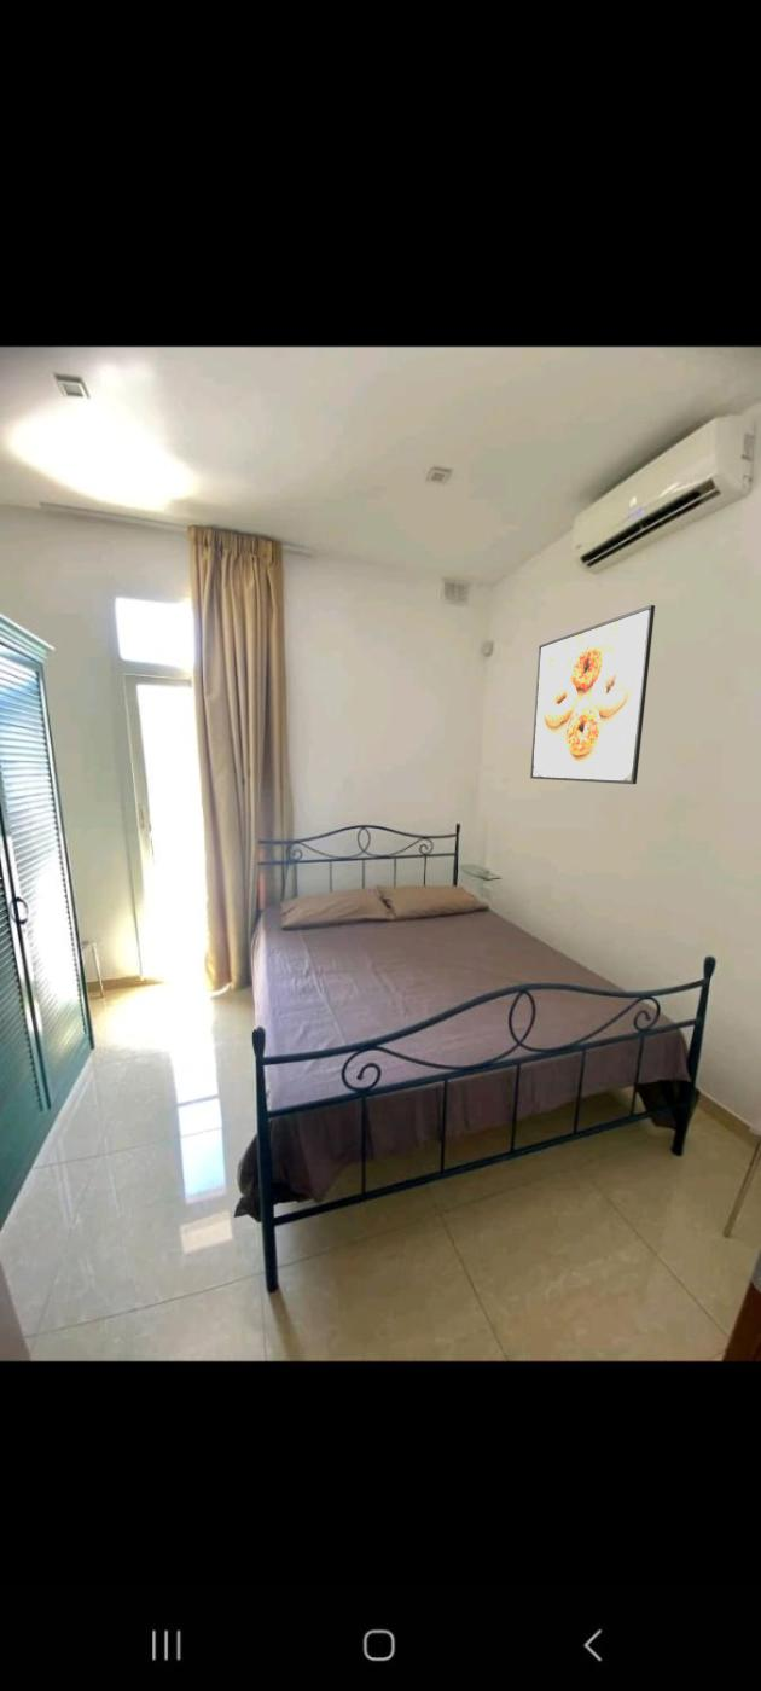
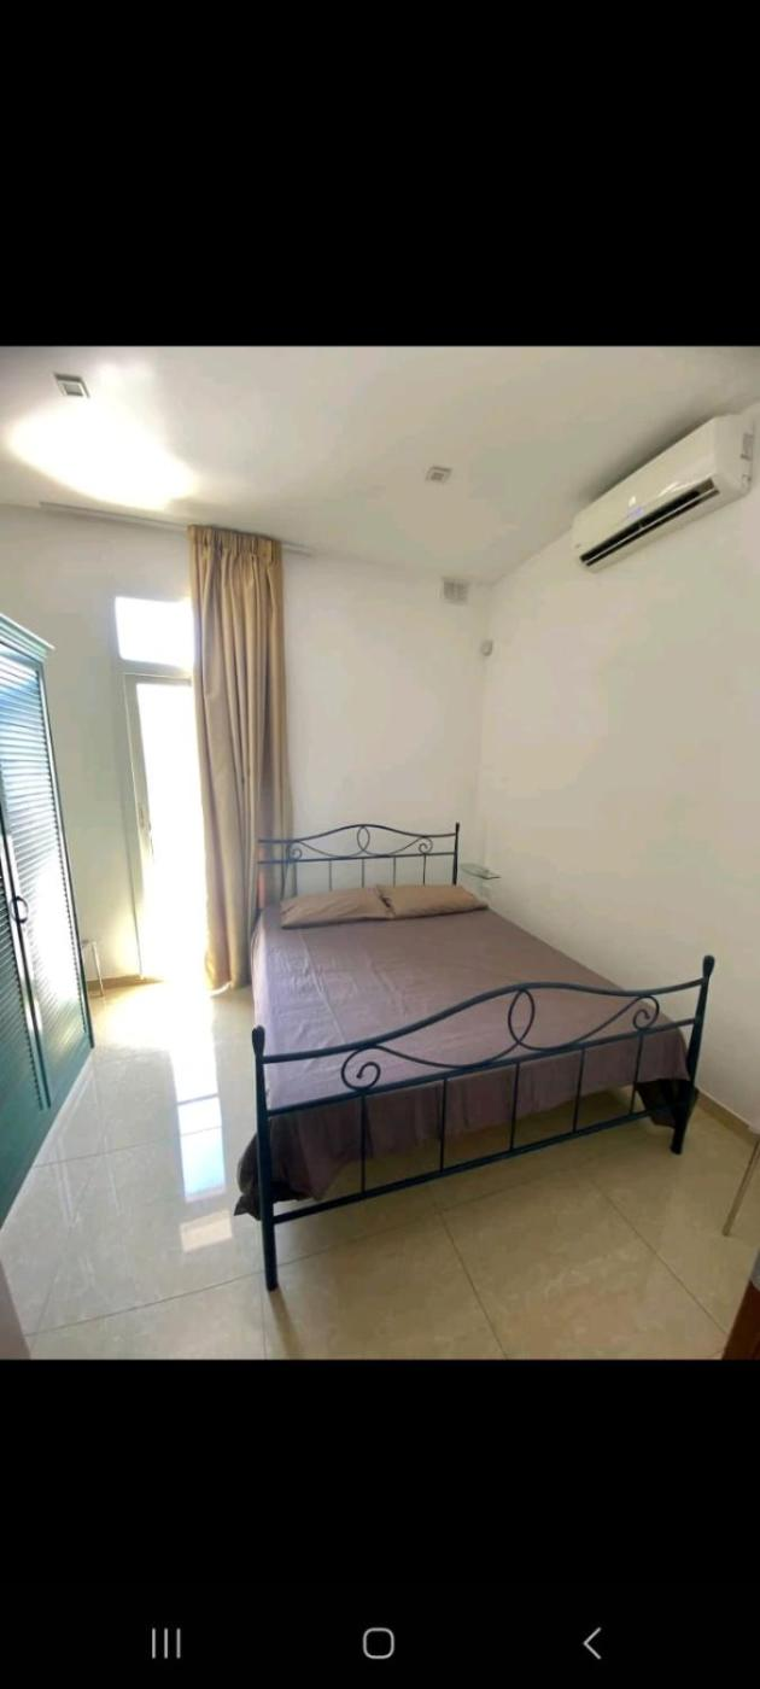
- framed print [529,604,656,785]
